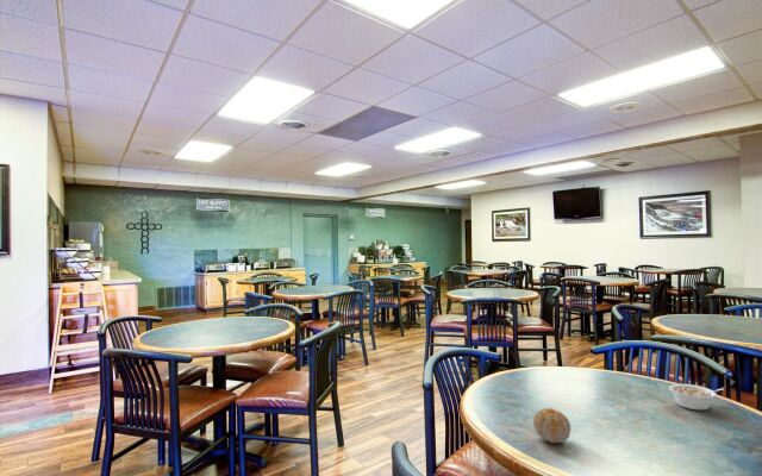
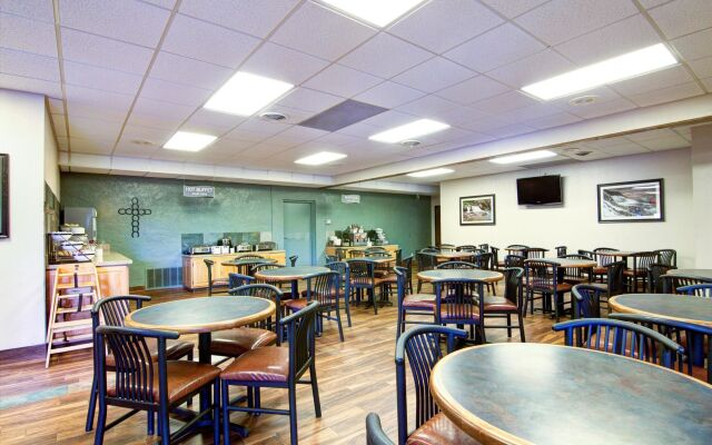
- legume [668,383,725,412]
- fruit [532,407,572,444]
